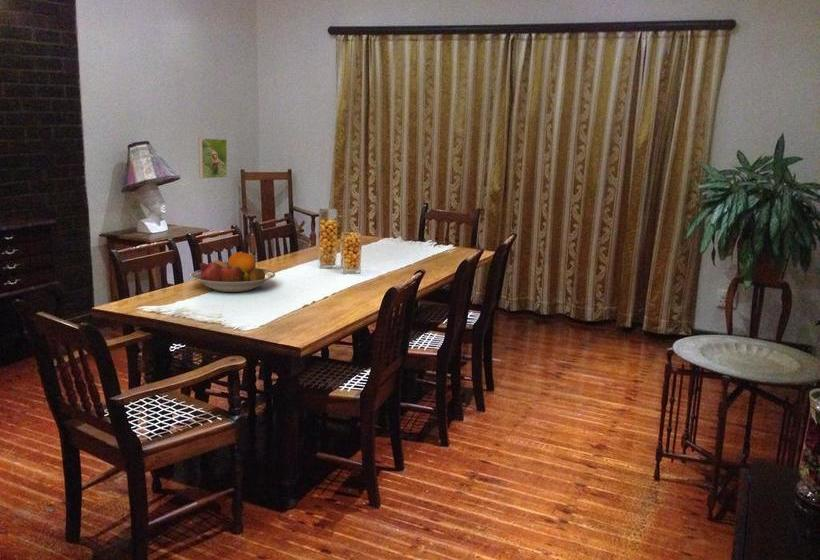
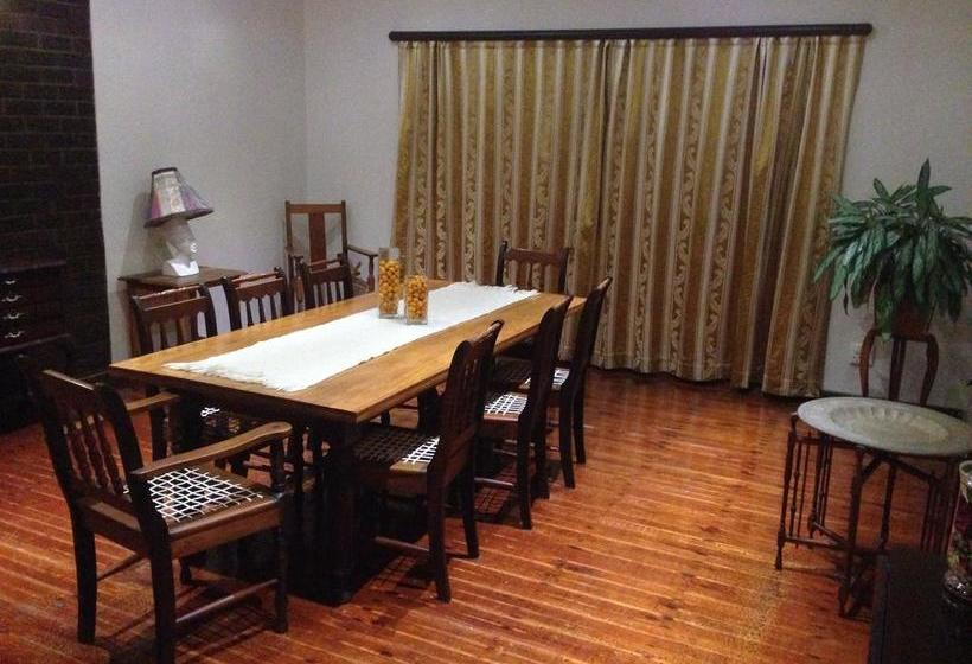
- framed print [198,137,228,180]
- fruit bowl [189,250,276,293]
